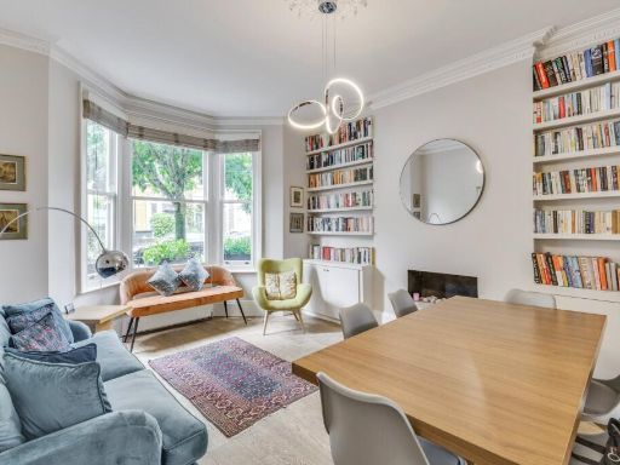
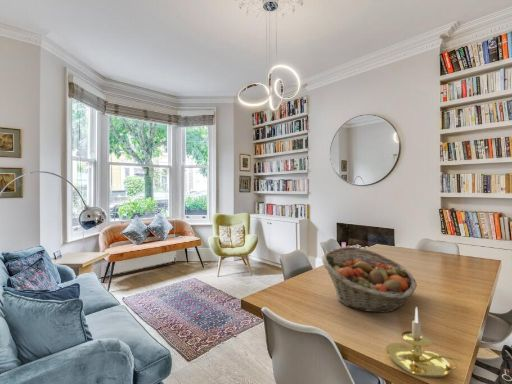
+ fruit basket [321,246,418,314]
+ candle holder [384,306,464,379]
